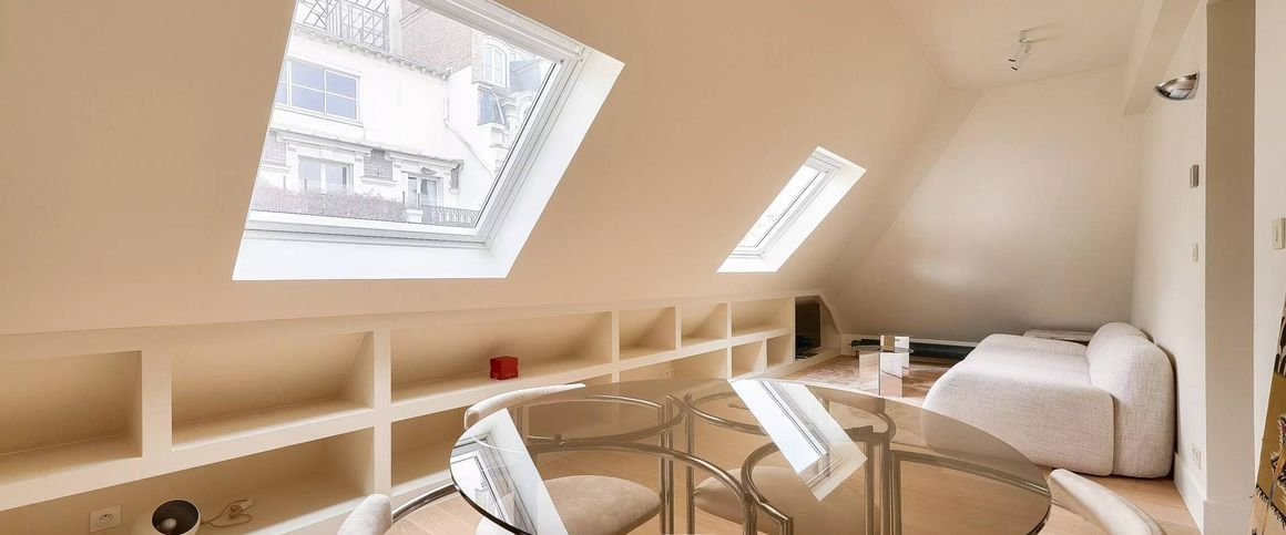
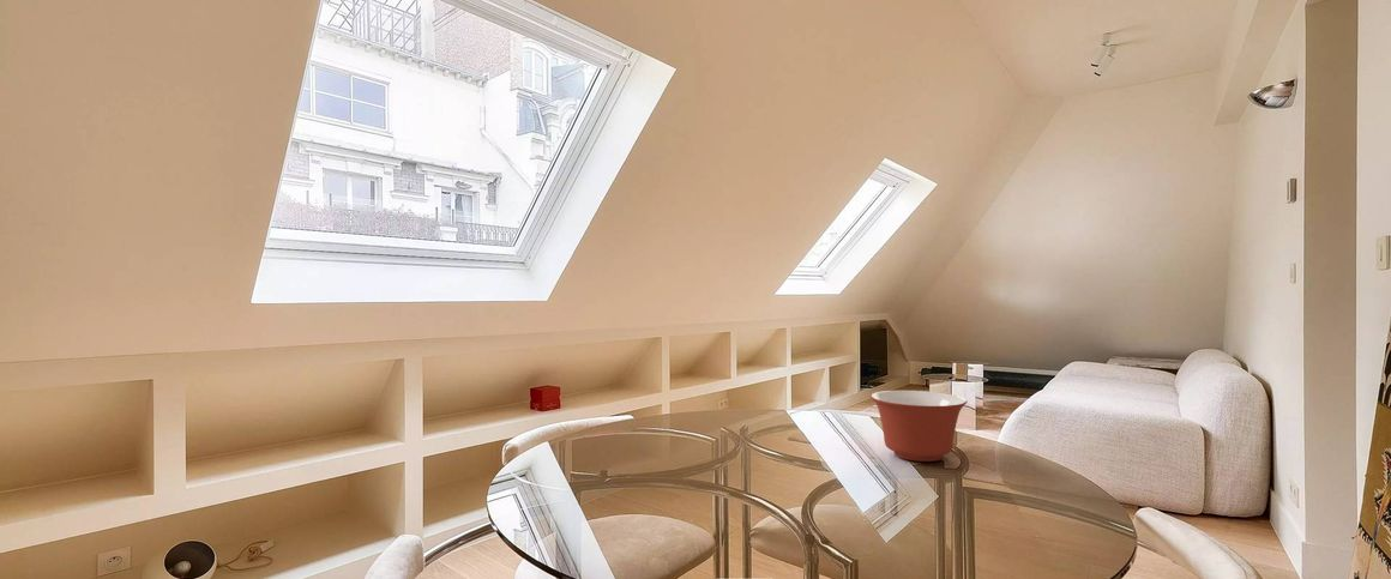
+ mixing bowl [869,390,968,463]
